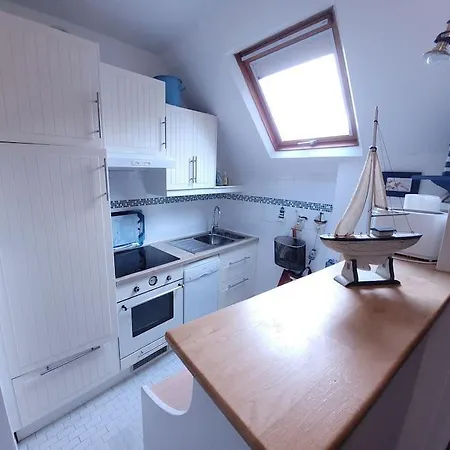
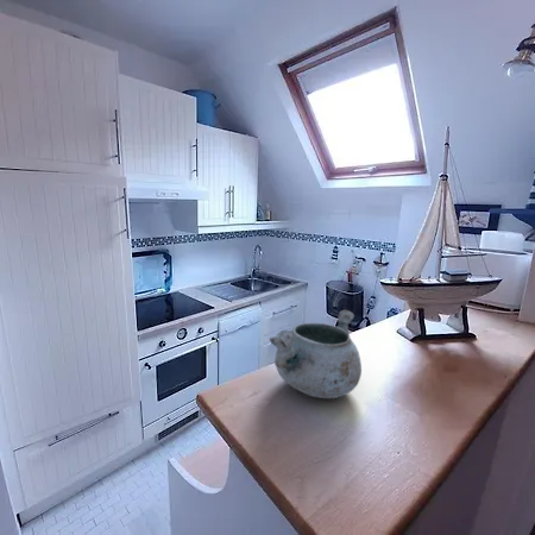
+ decorative bowl [269,309,363,399]
